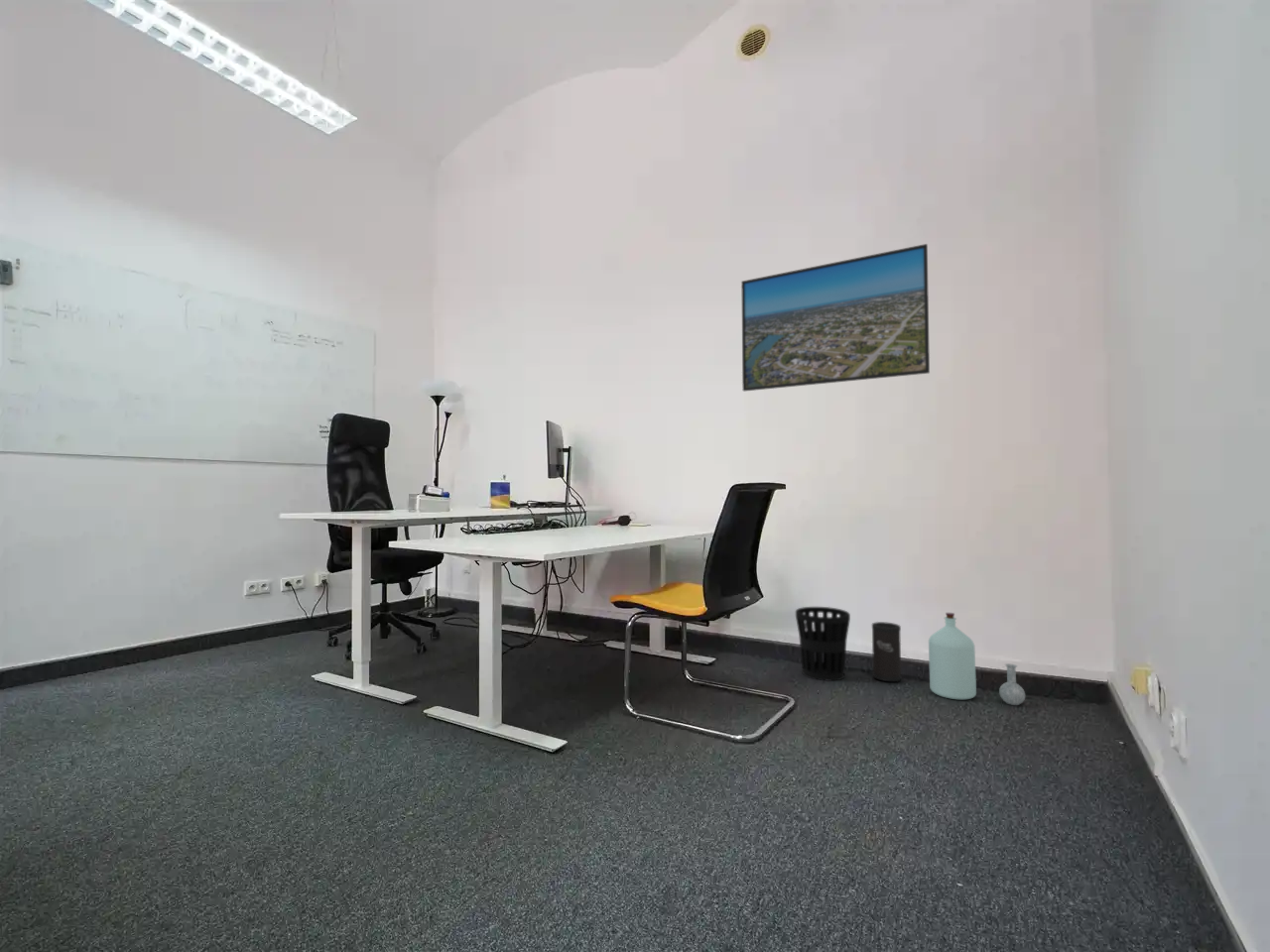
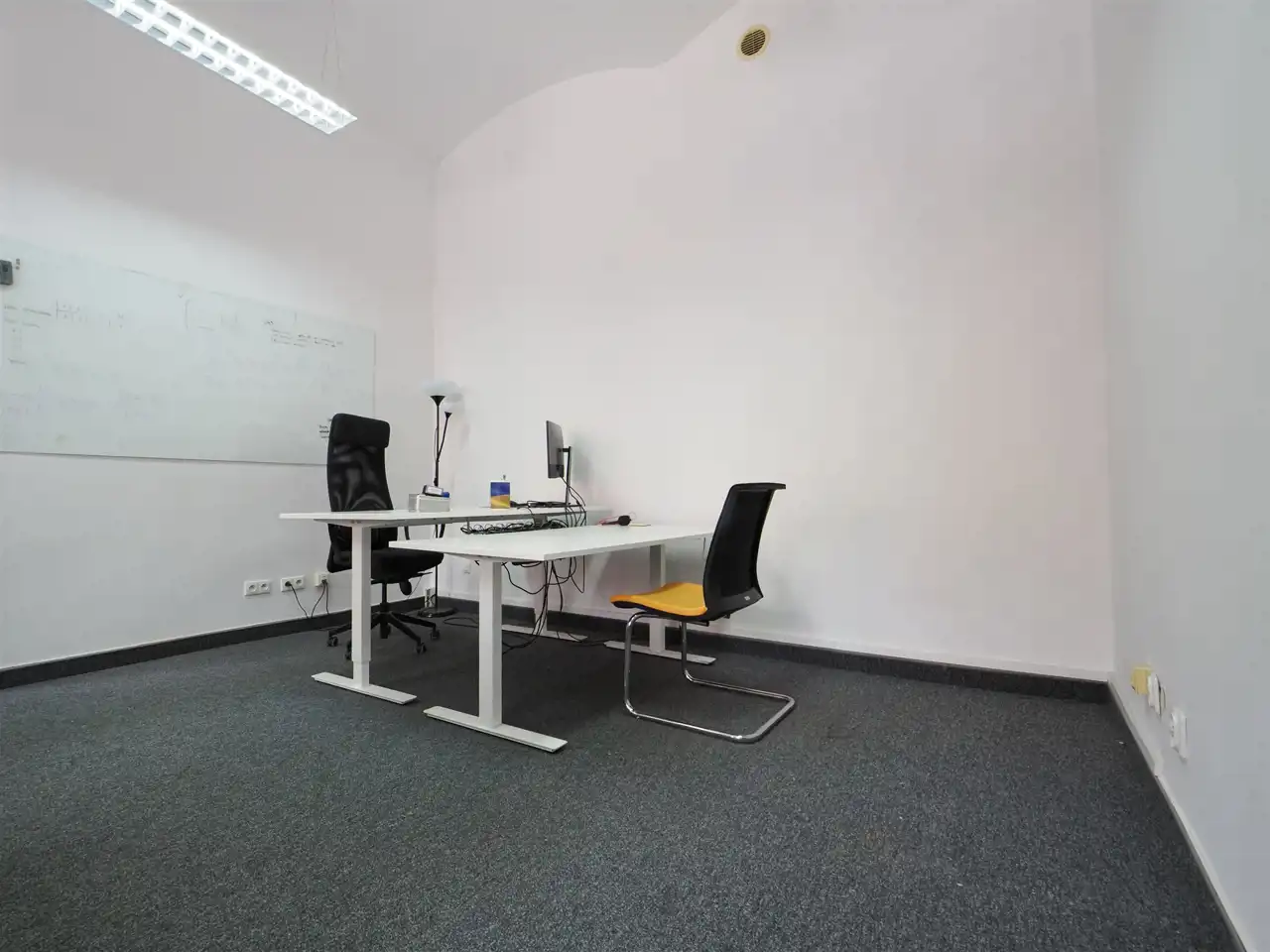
- bottle [928,612,1026,706]
- speaker [871,621,902,683]
- wastebasket [795,606,851,682]
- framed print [740,243,931,392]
